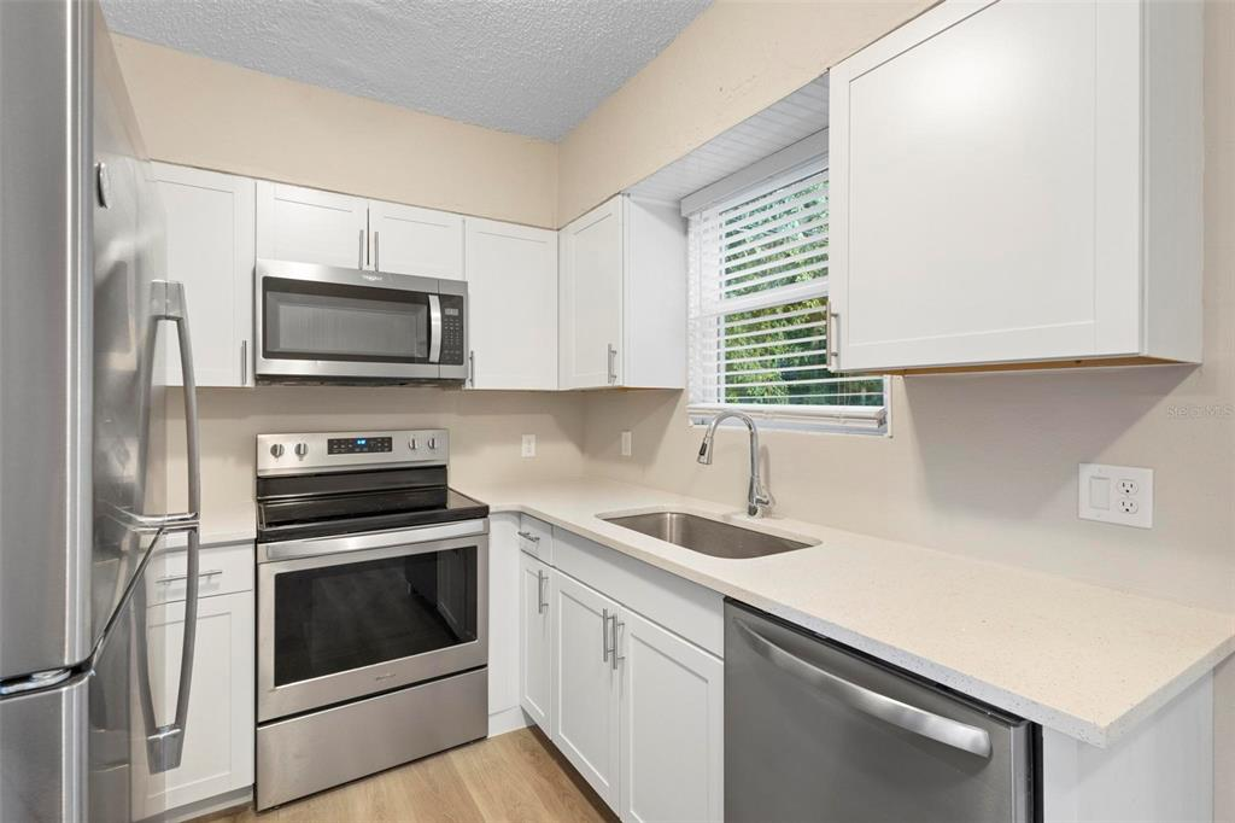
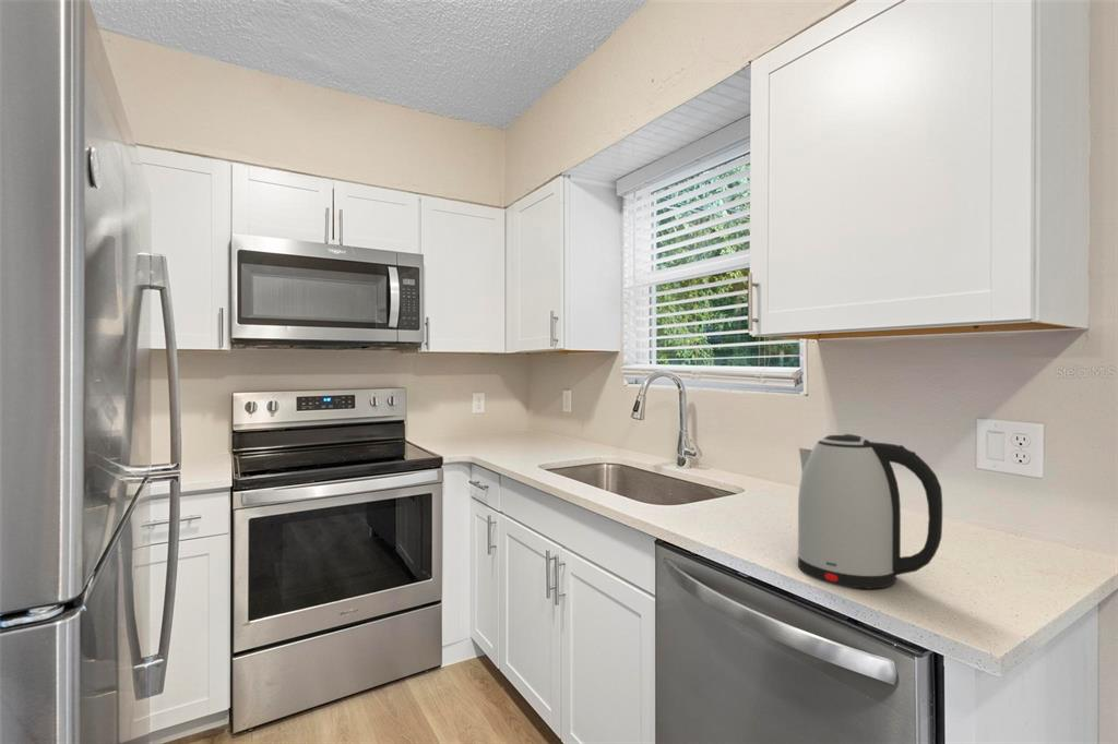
+ kettle [796,433,943,590]
